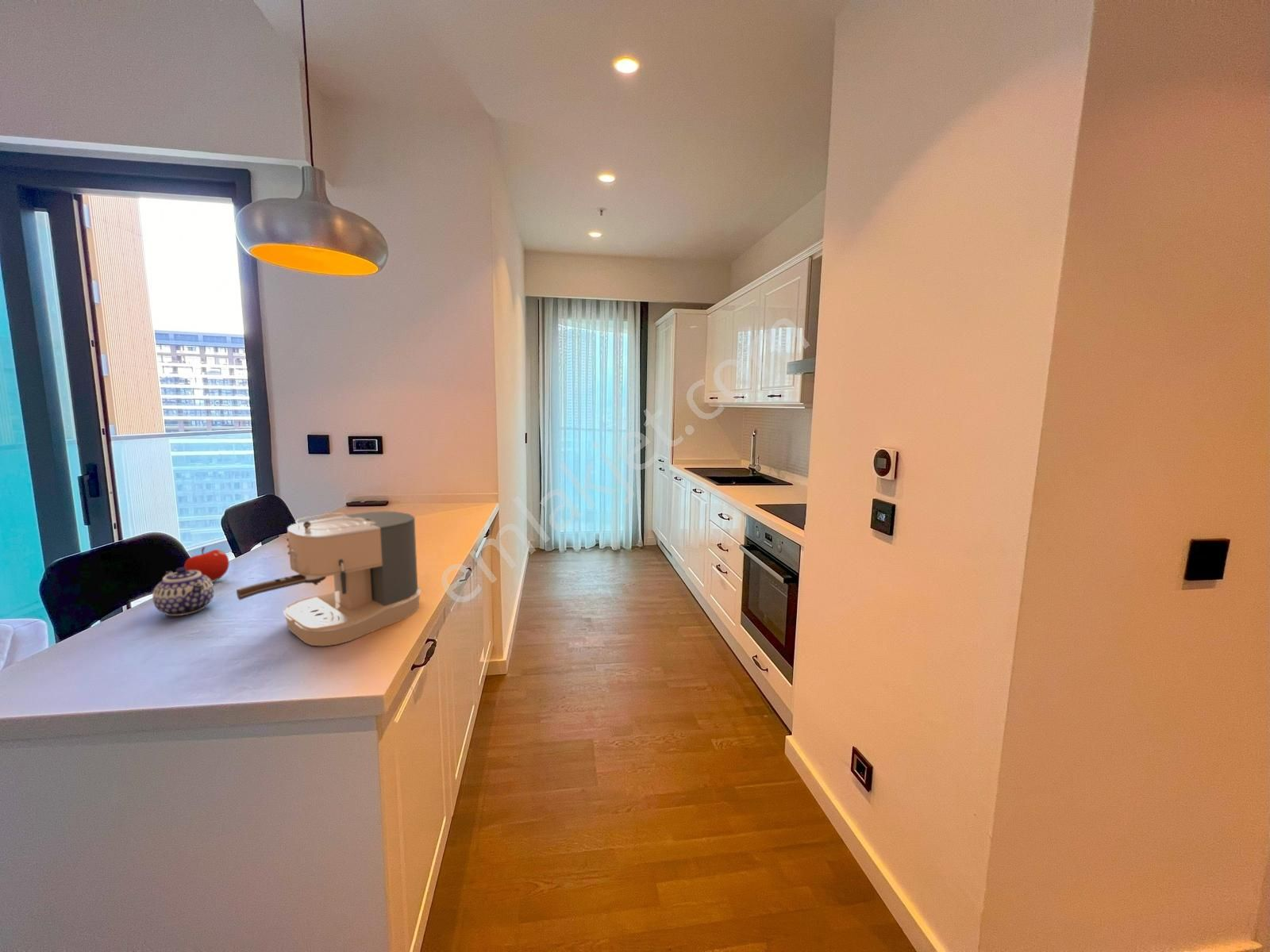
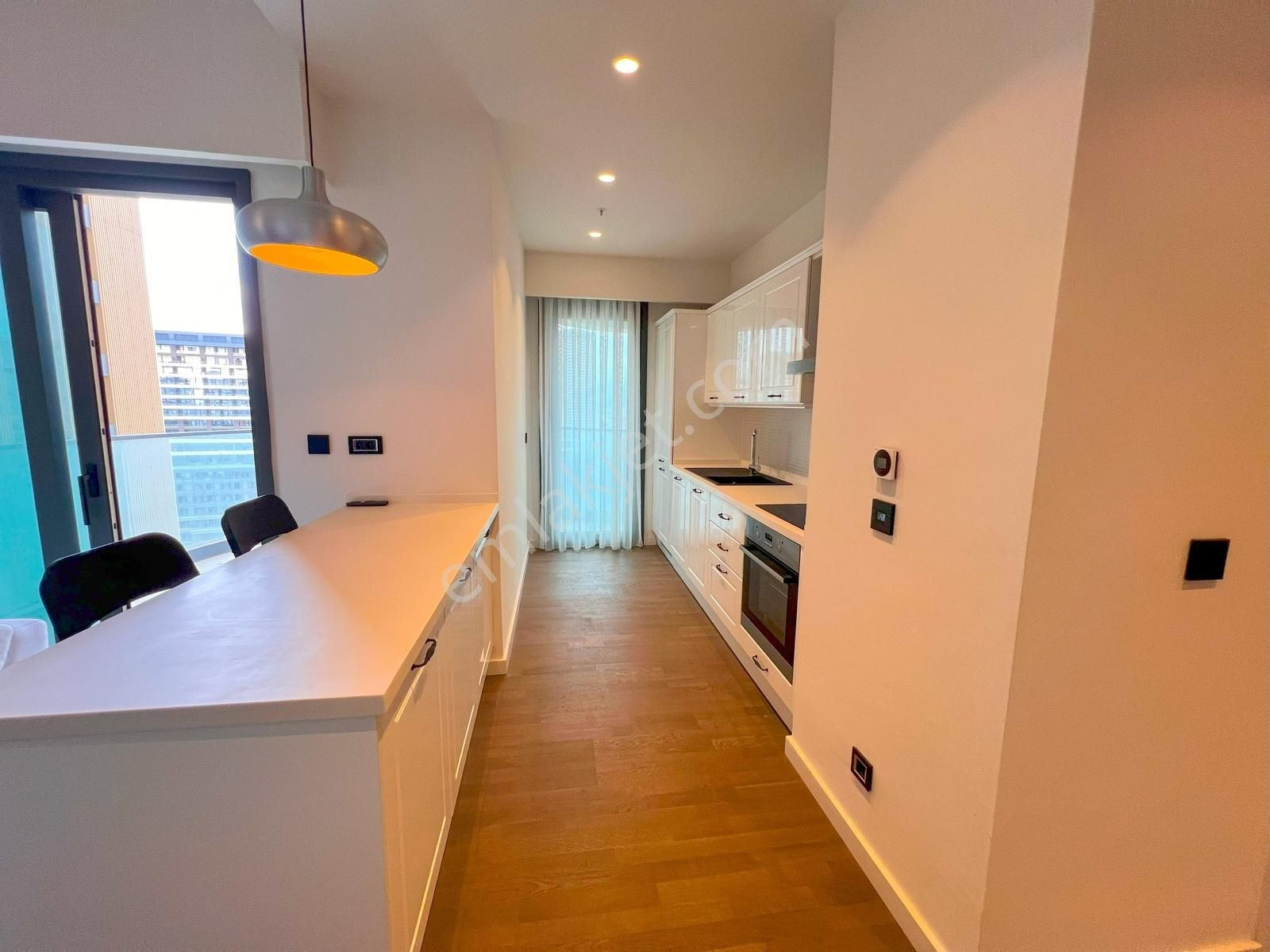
- fruit [183,546,230,582]
- coffee maker [236,510,421,647]
- teapot [152,566,215,616]
